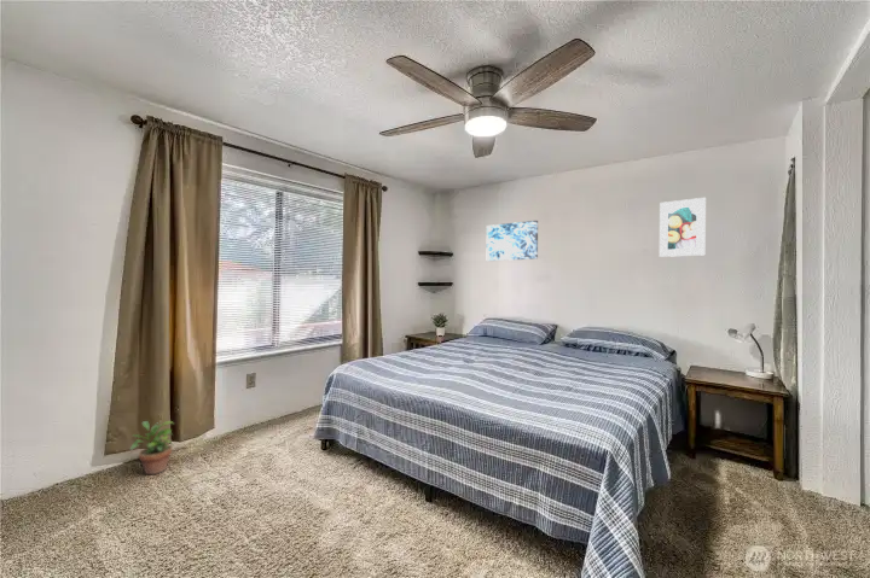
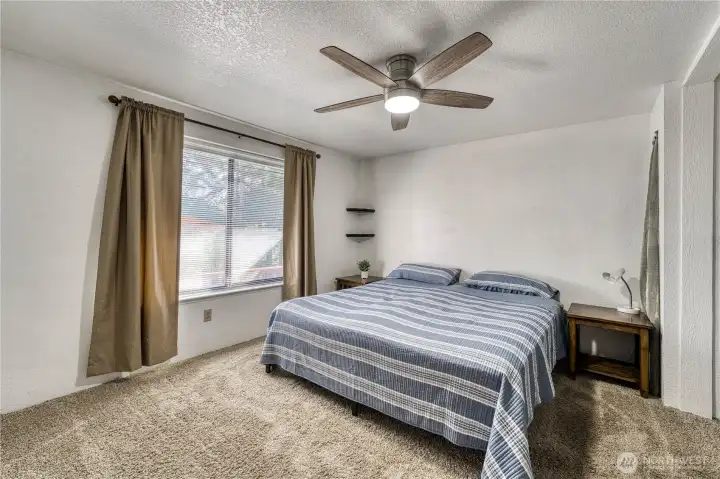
- potted plant [129,420,175,475]
- wall art [486,220,539,262]
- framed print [659,197,707,258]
